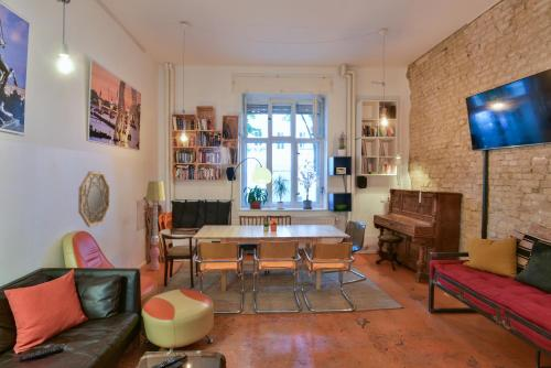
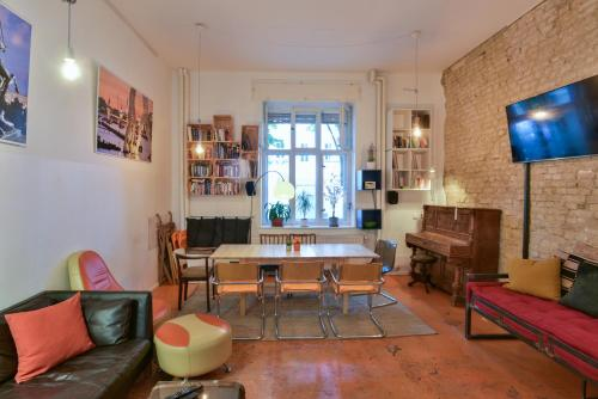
- remote control [19,344,65,364]
- home mirror [77,171,111,228]
- floor lamp [144,181,166,271]
